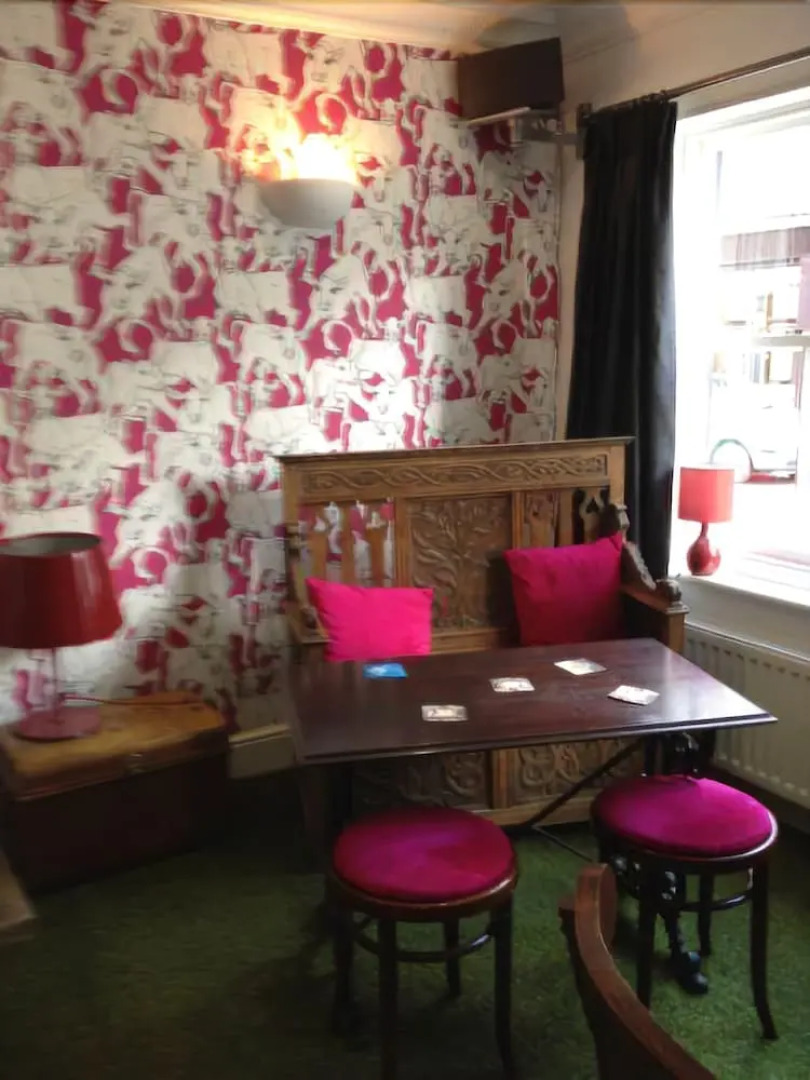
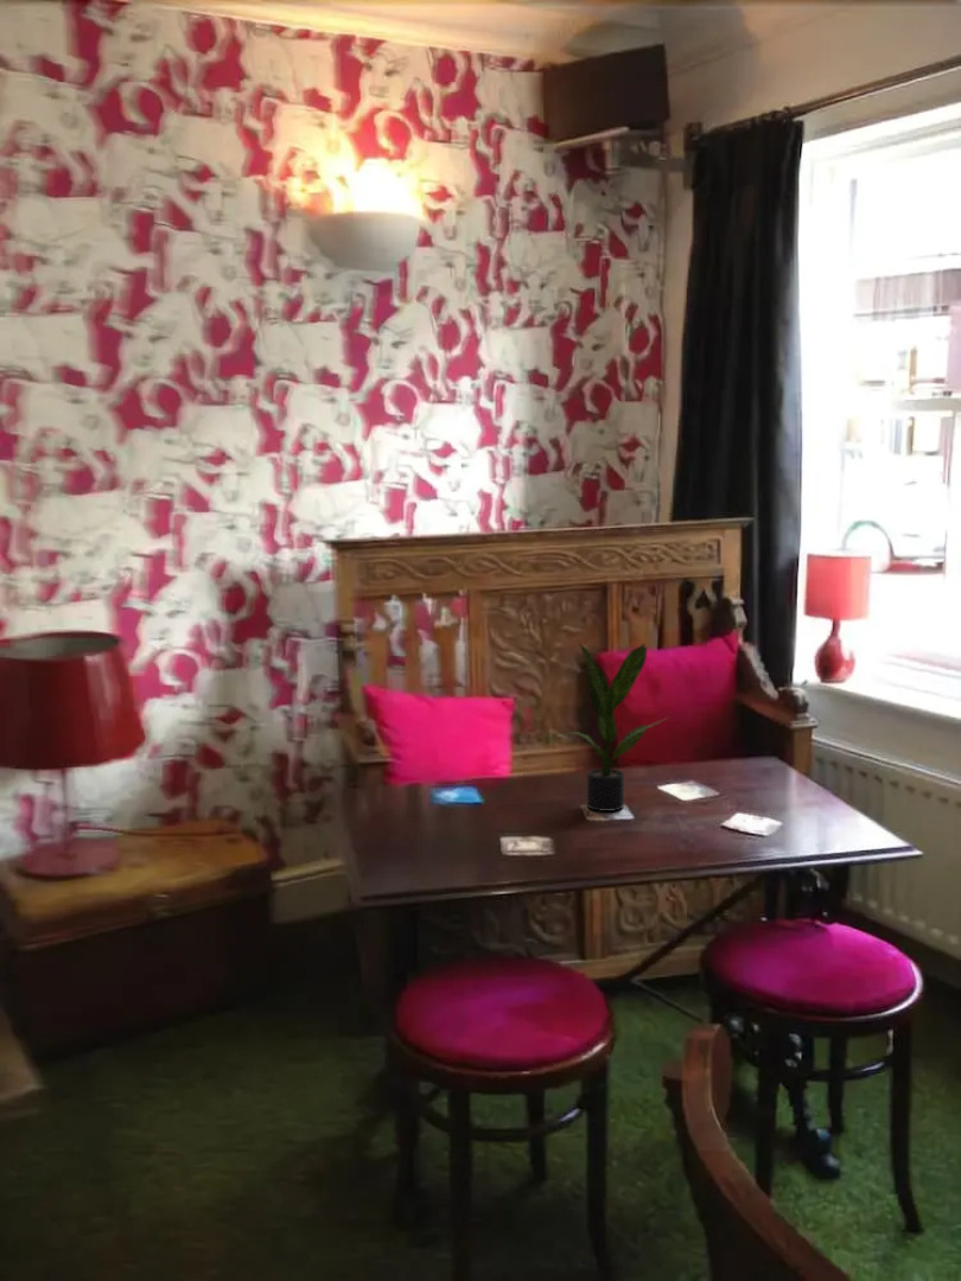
+ potted plant [564,640,672,812]
